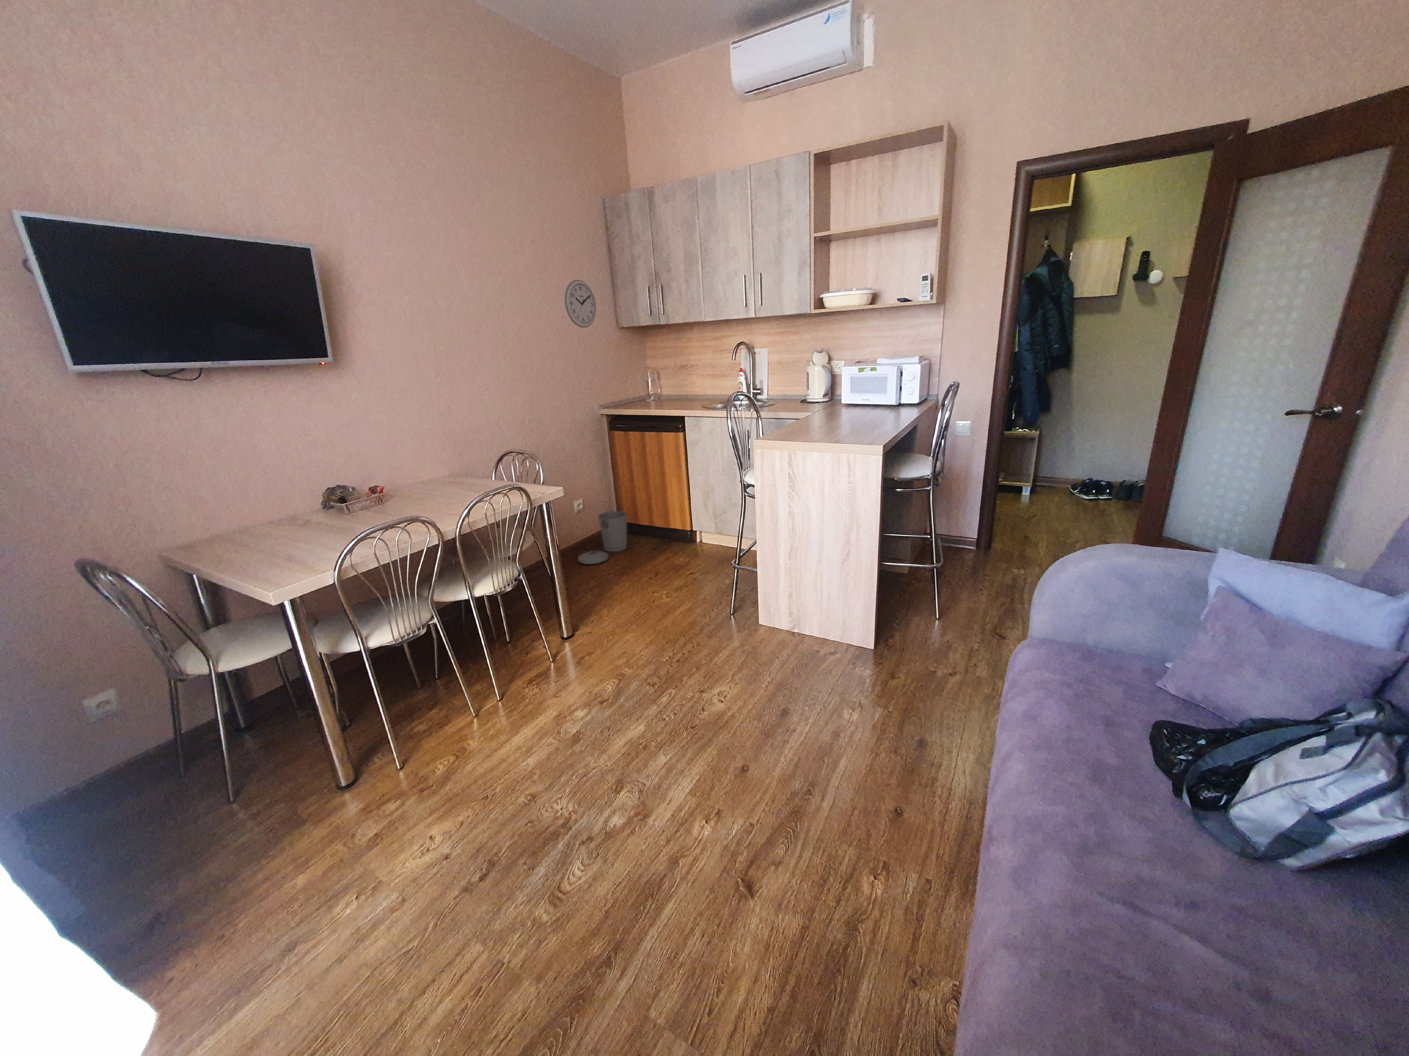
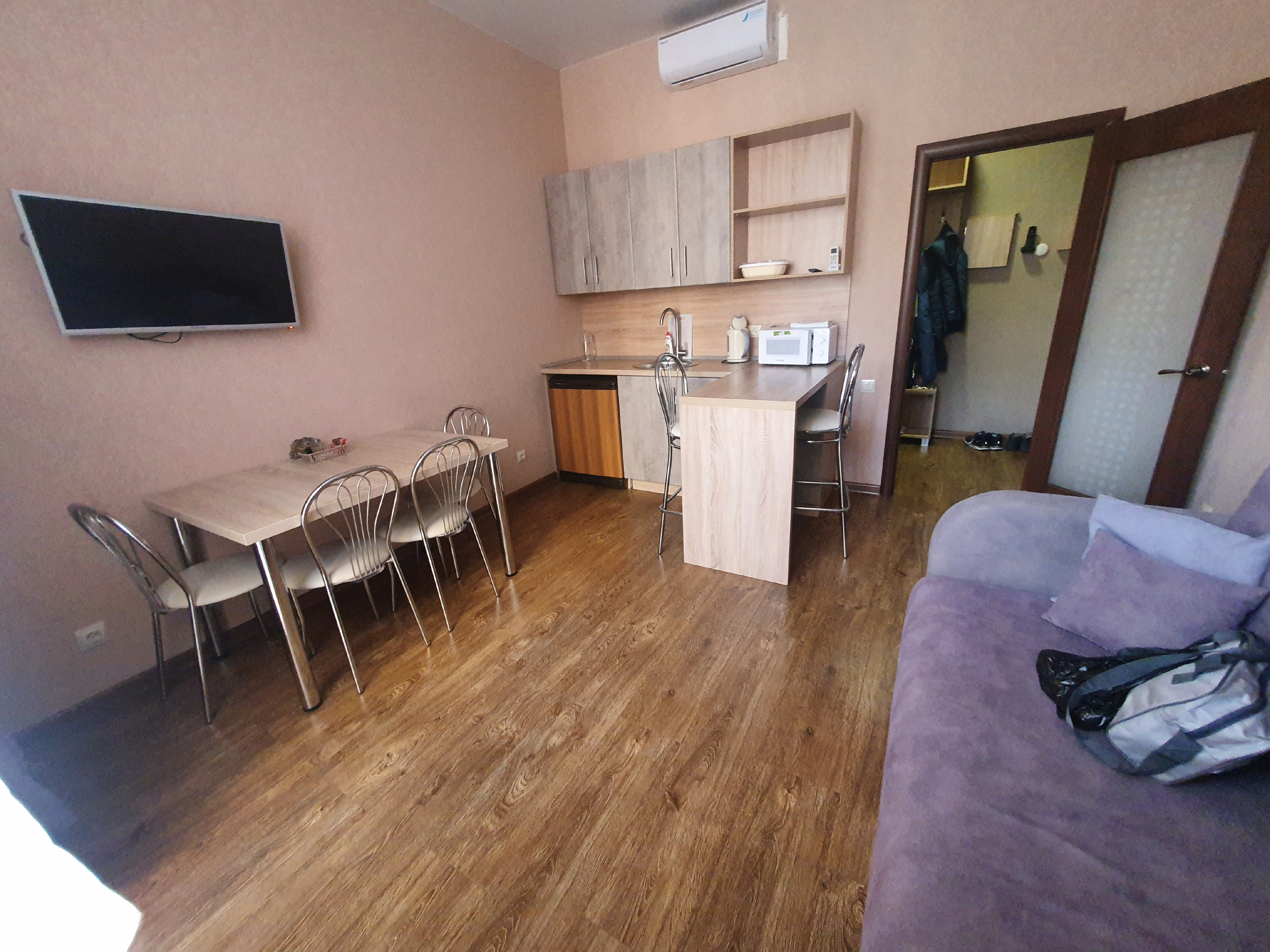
- wall clock [564,280,597,328]
- trash can [577,511,627,565]
